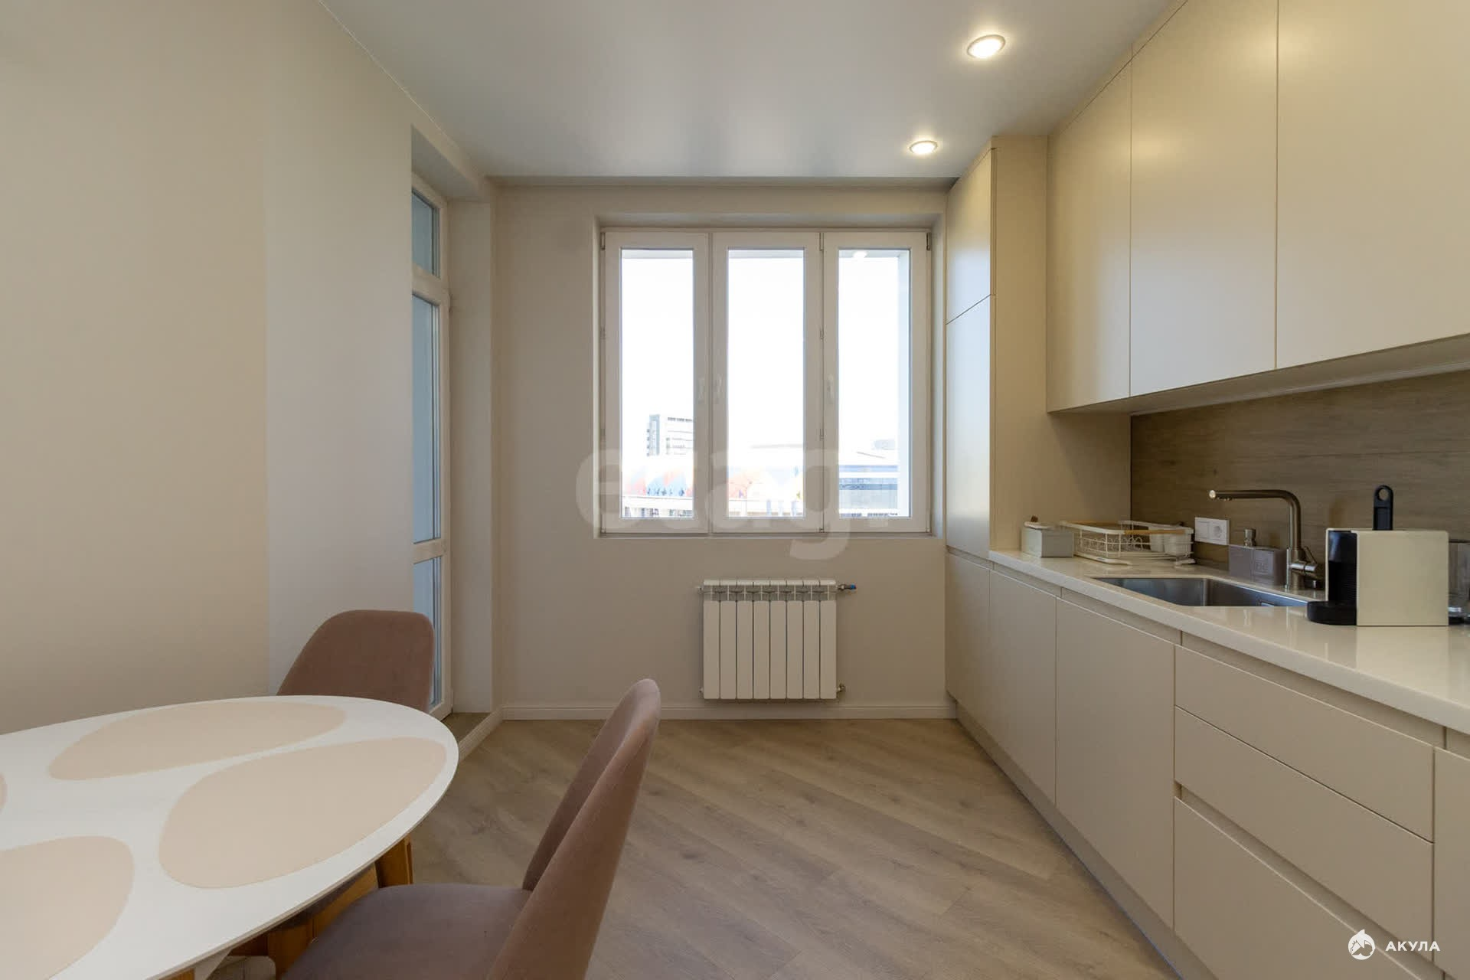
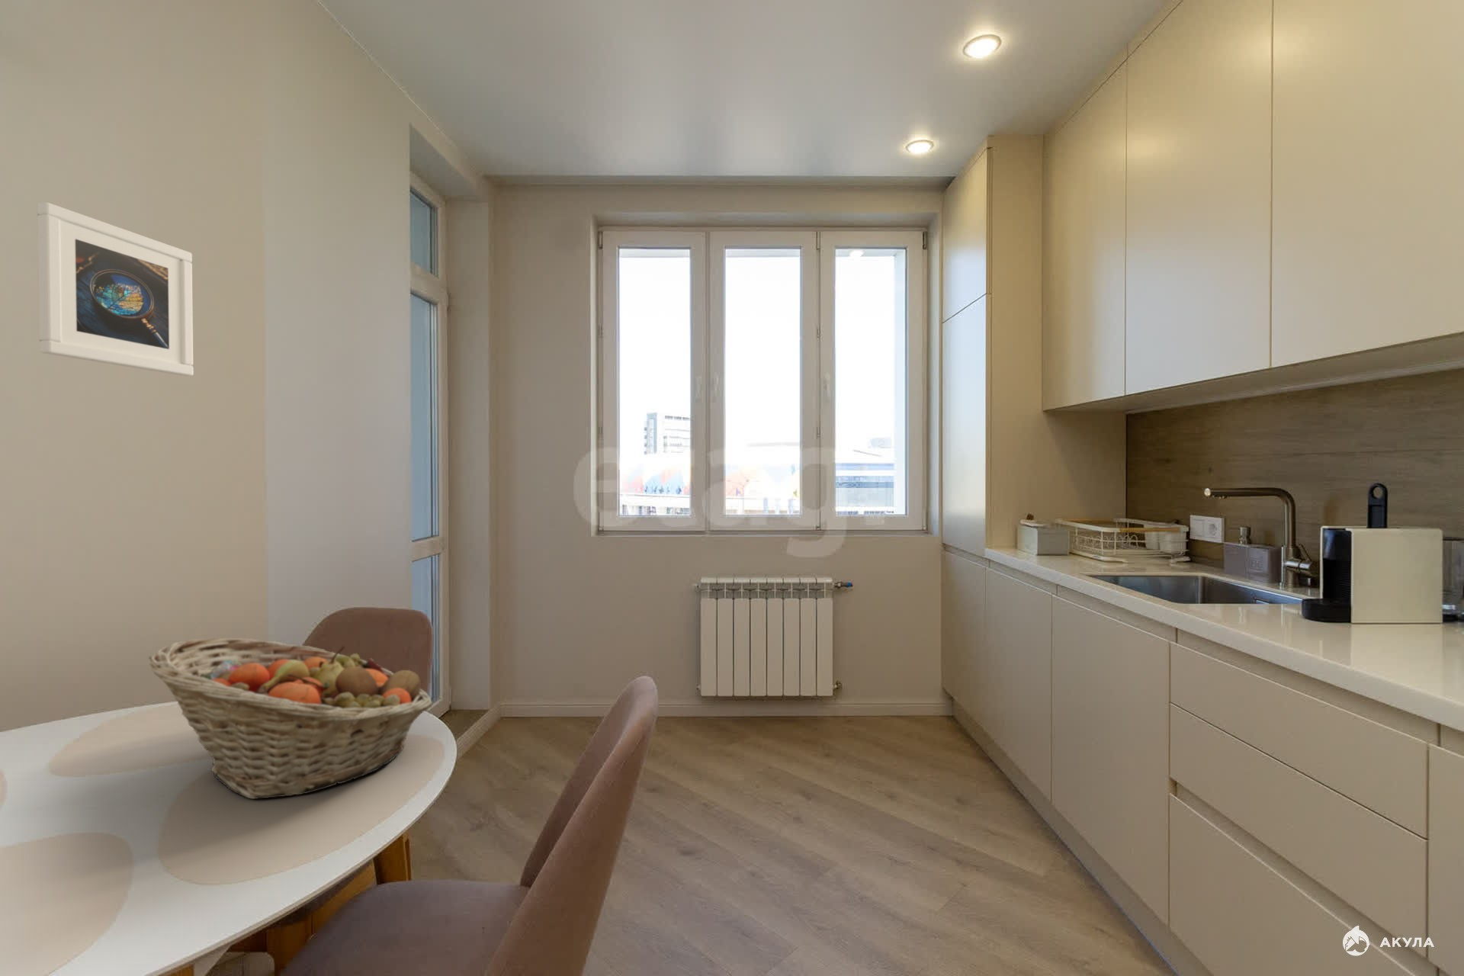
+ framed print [37,202,195,377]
+ fruit basket [148,636,434,800]
